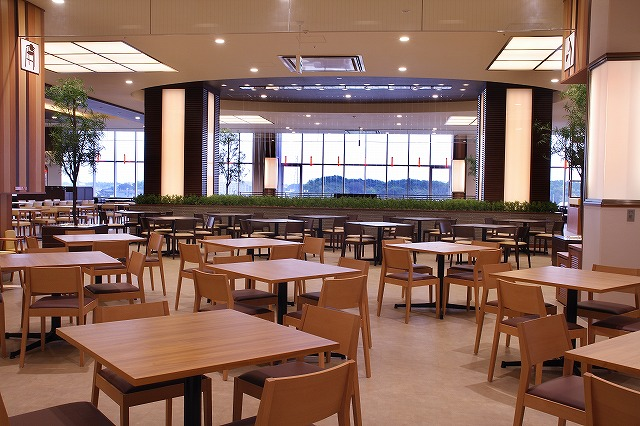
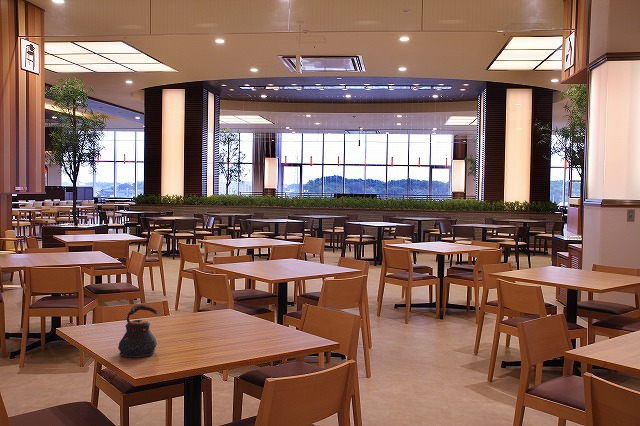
+ teapot [117,304,161,359]
